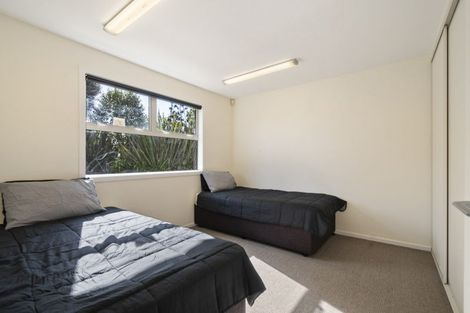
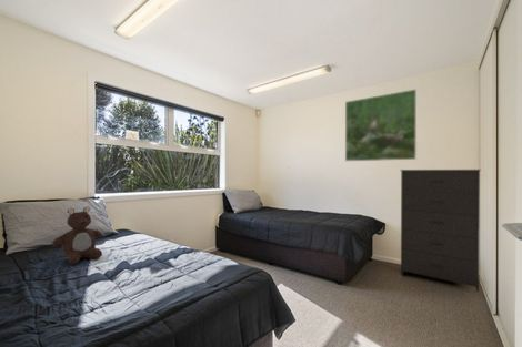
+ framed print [344,88,418,162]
+ dresser [400,169,482,293]
+ teddy bear [51,205,103,265]
